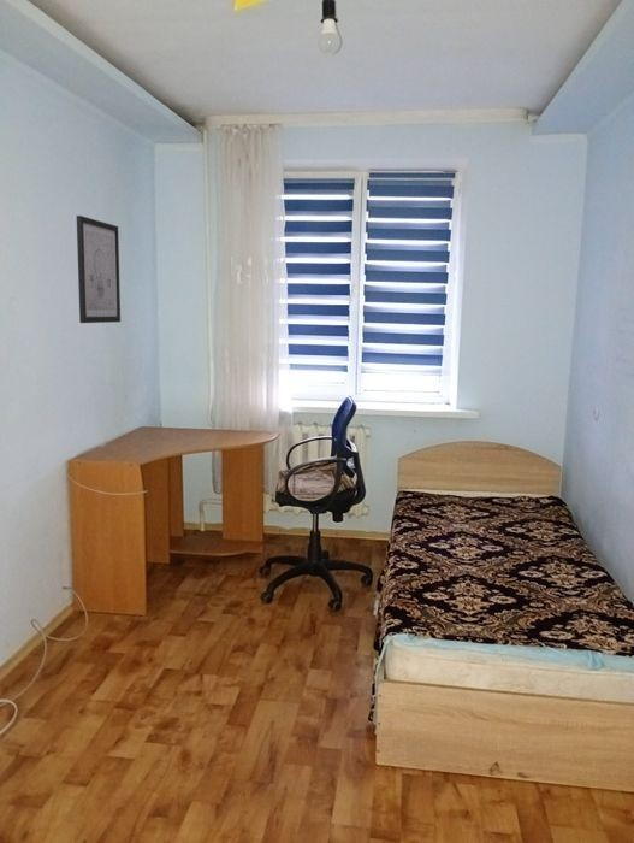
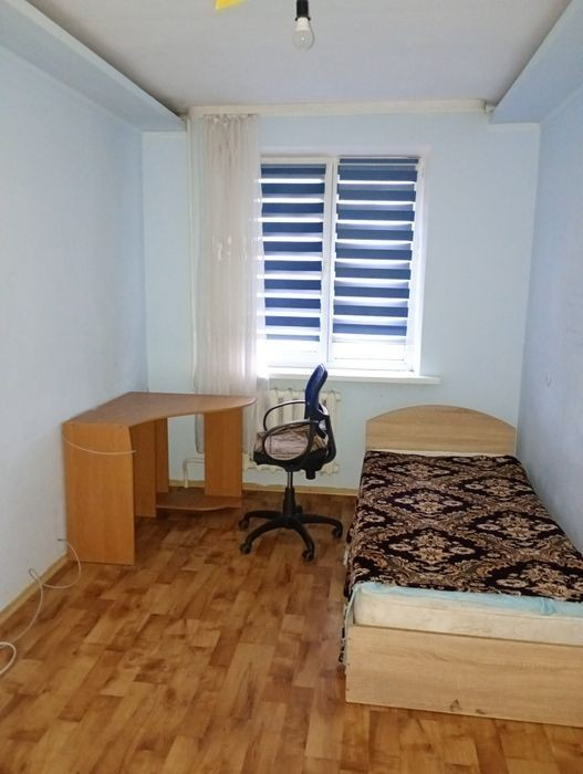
- wall art [76,214,122,324]
